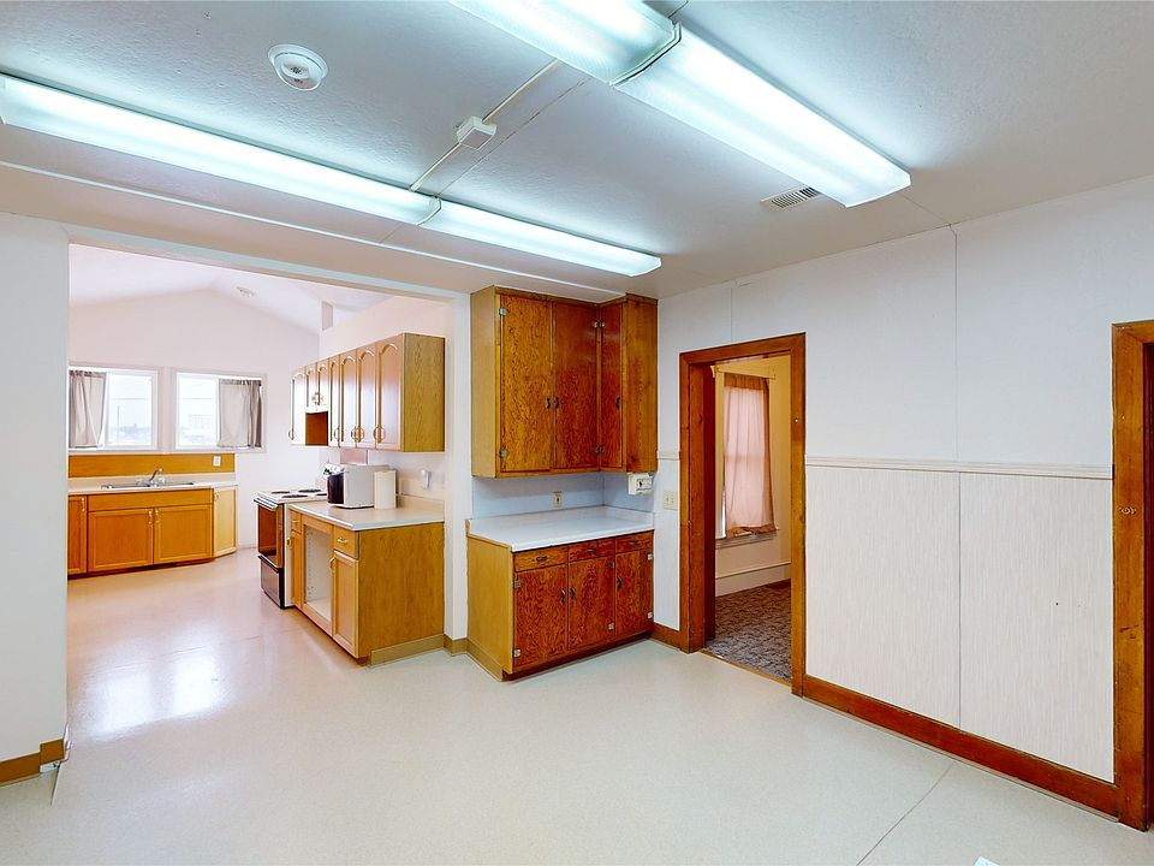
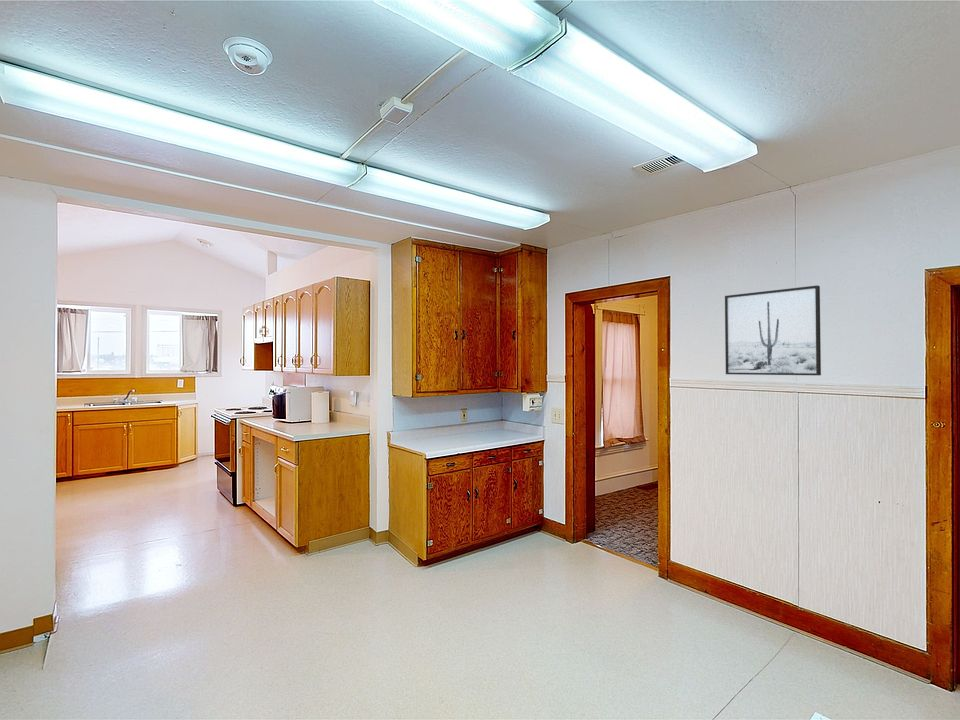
+ wall art [724,284,822,376]
